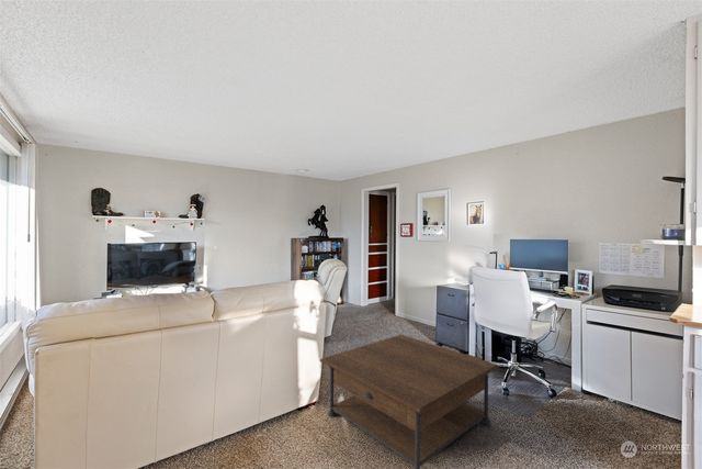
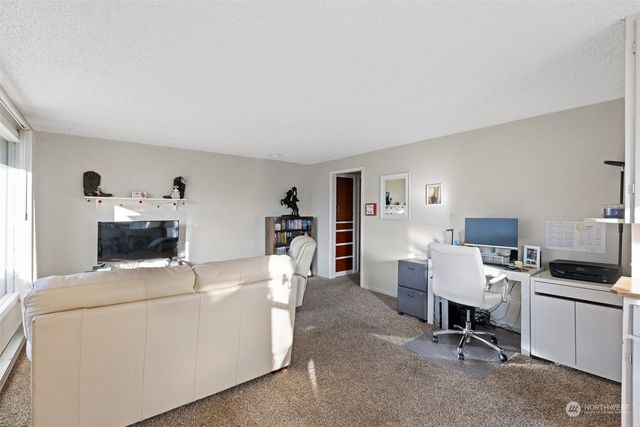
- coffee table [319,334,500,469]
